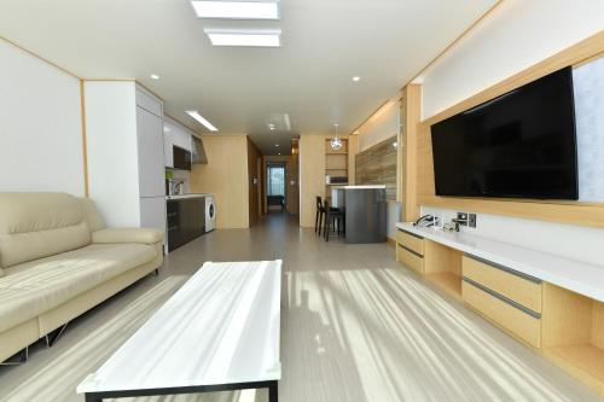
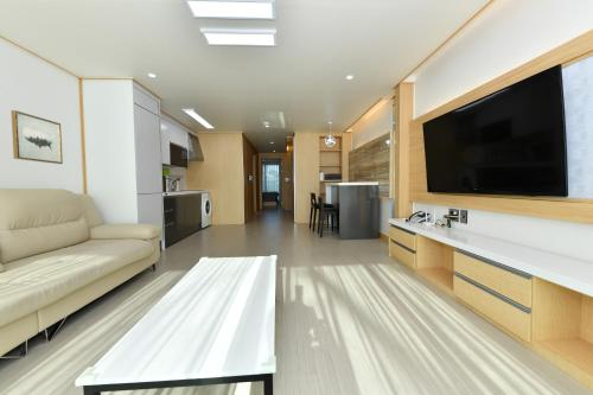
+ wall art [11,109,64,165]
